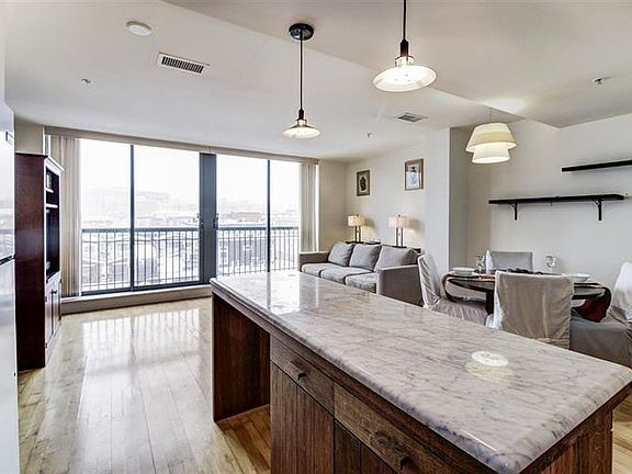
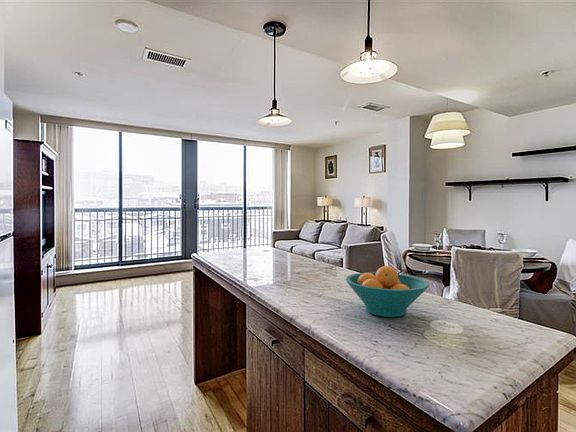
+ fruit bowl [345,265,430,318]
